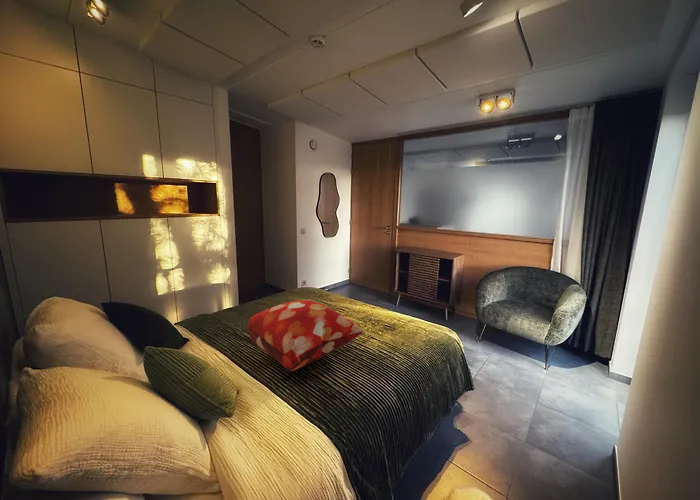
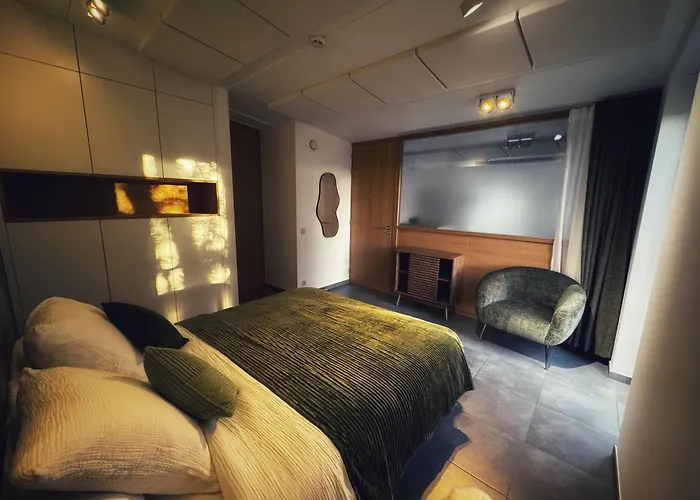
- decorative pillow [246,299,364,372]
